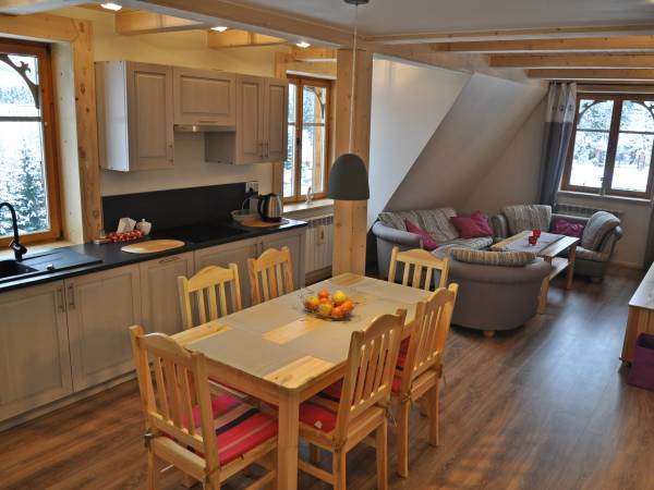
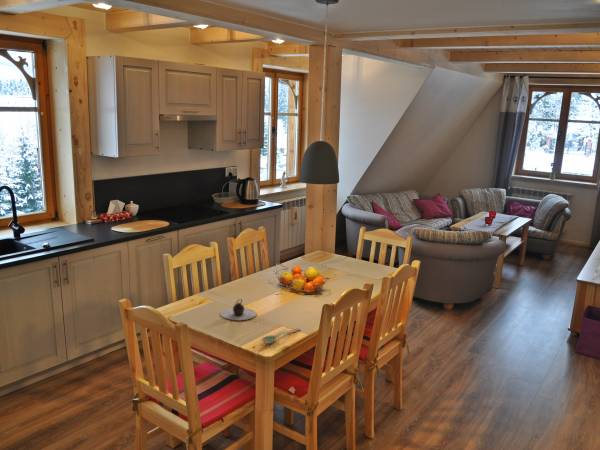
+ teapot [220,298,257,321]
+ spoon [260,327,302,345]
